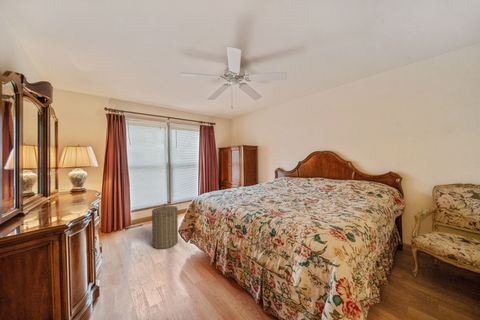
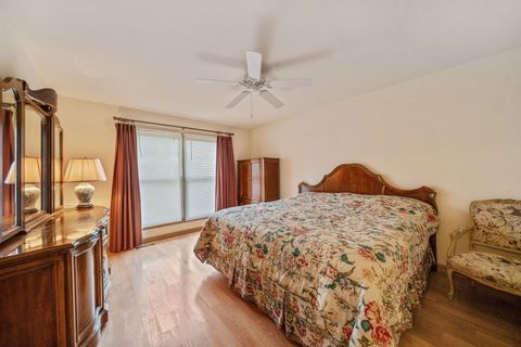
- laundry hamper [151,203,179,250]
